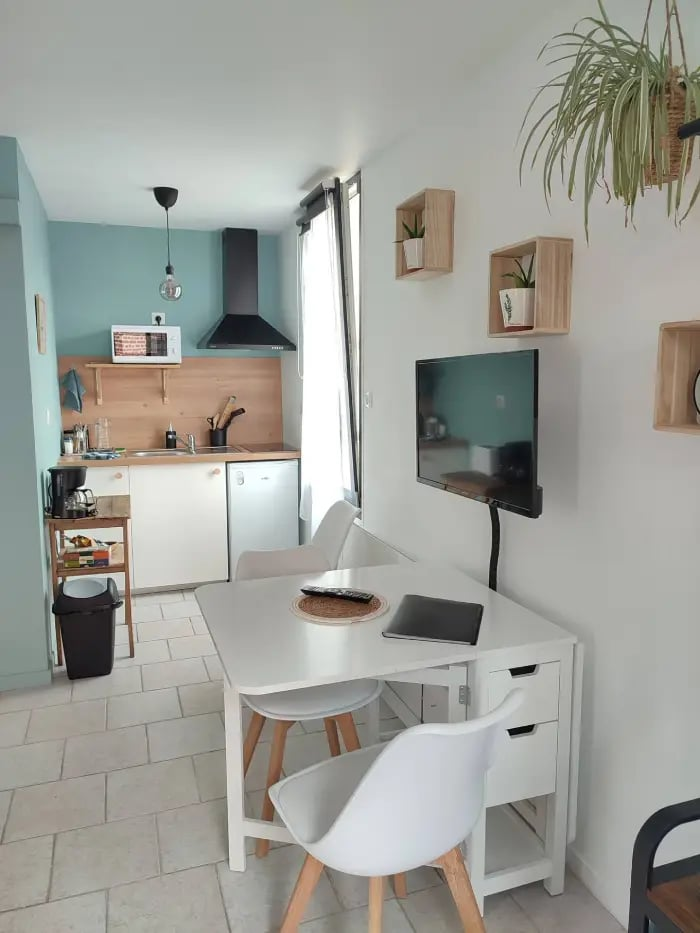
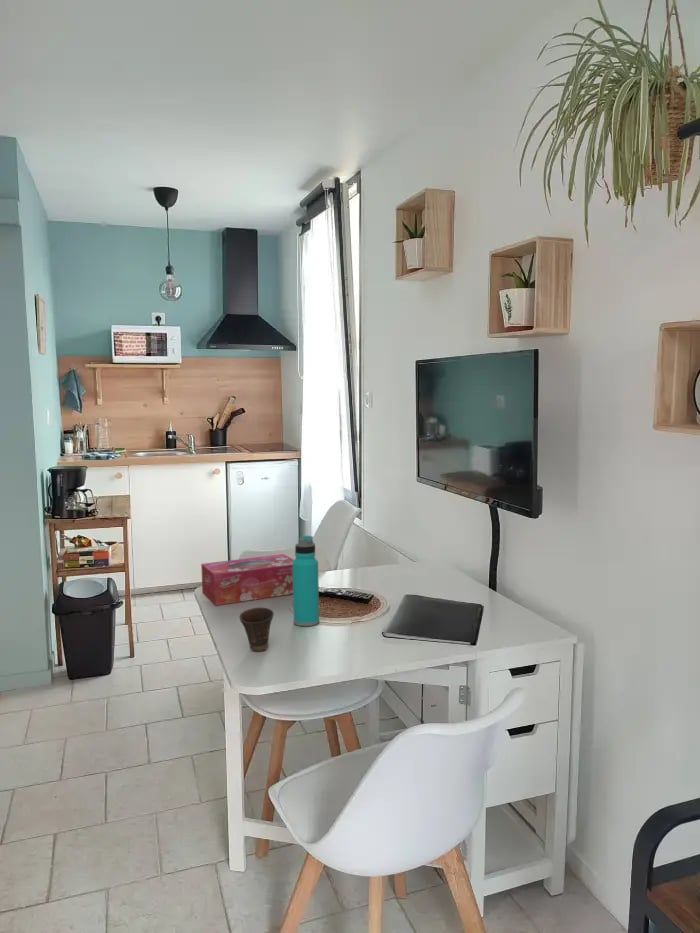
+ water bottle [292,535,320,627]
+ tissue box [200,553,295,606]
+ cup [238,606,275,652]
